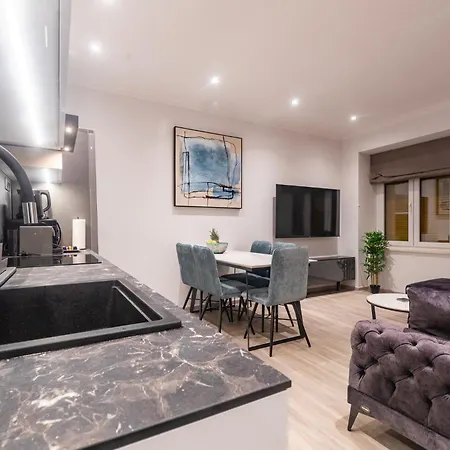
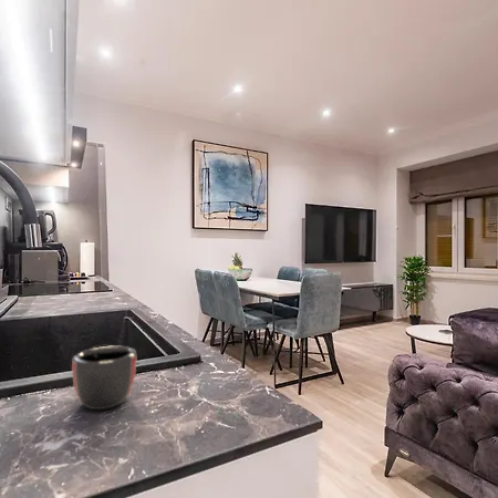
+ mug [71,345,137,411]
